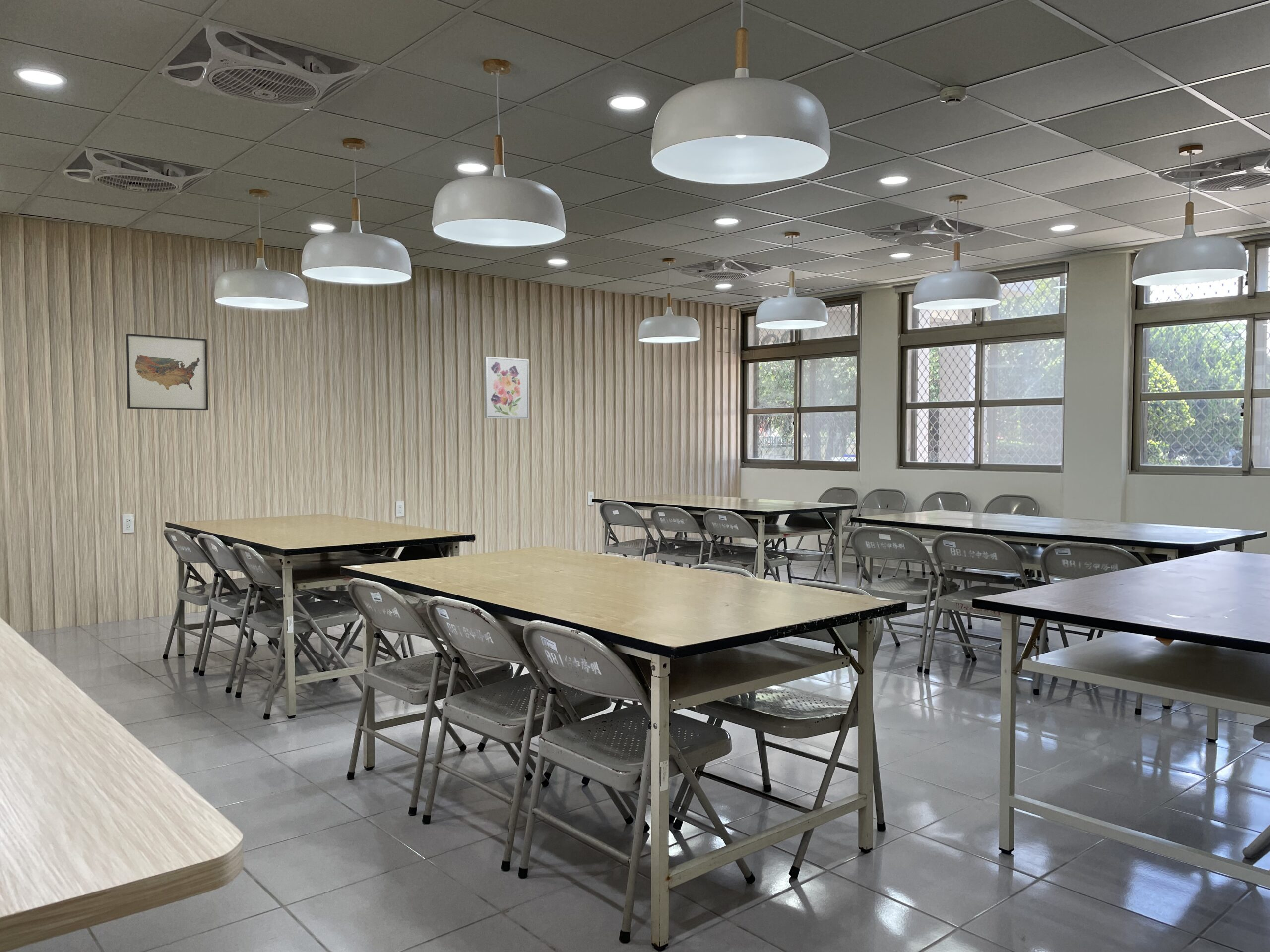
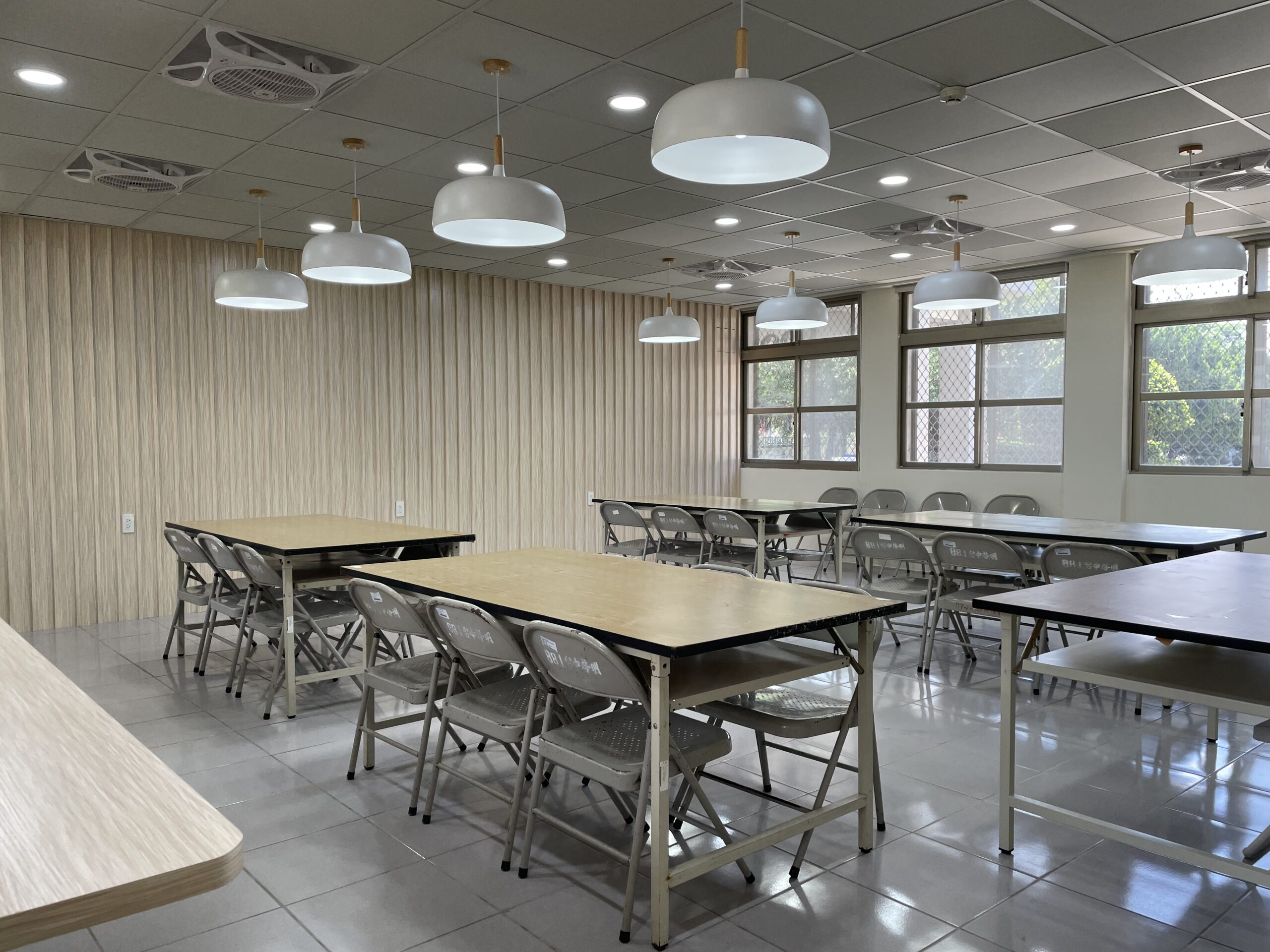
- wall art [125,333,209,411]
- wall art [484,356,529,419]
